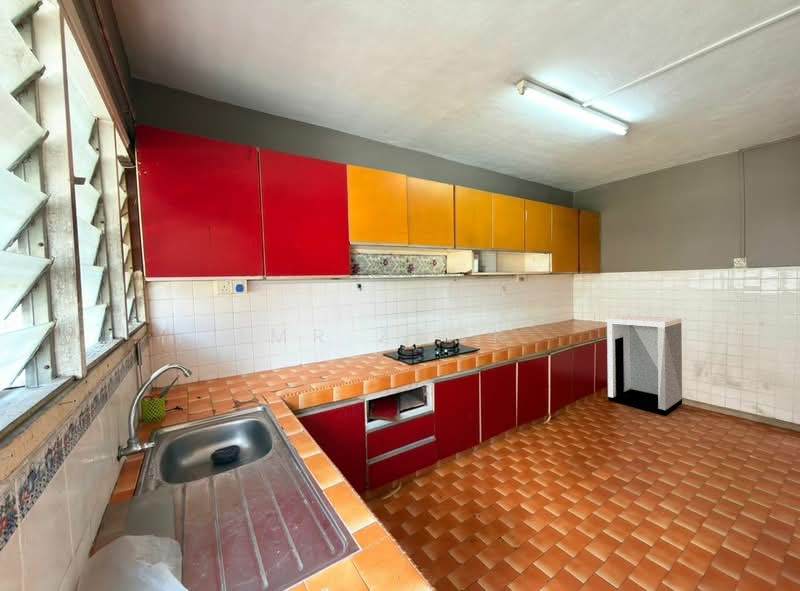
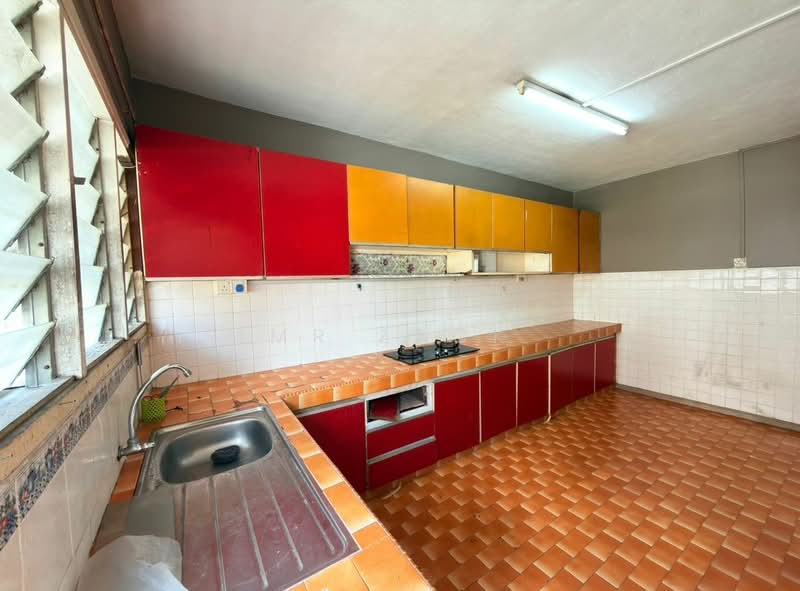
- nightstand [606,315,683,416]
